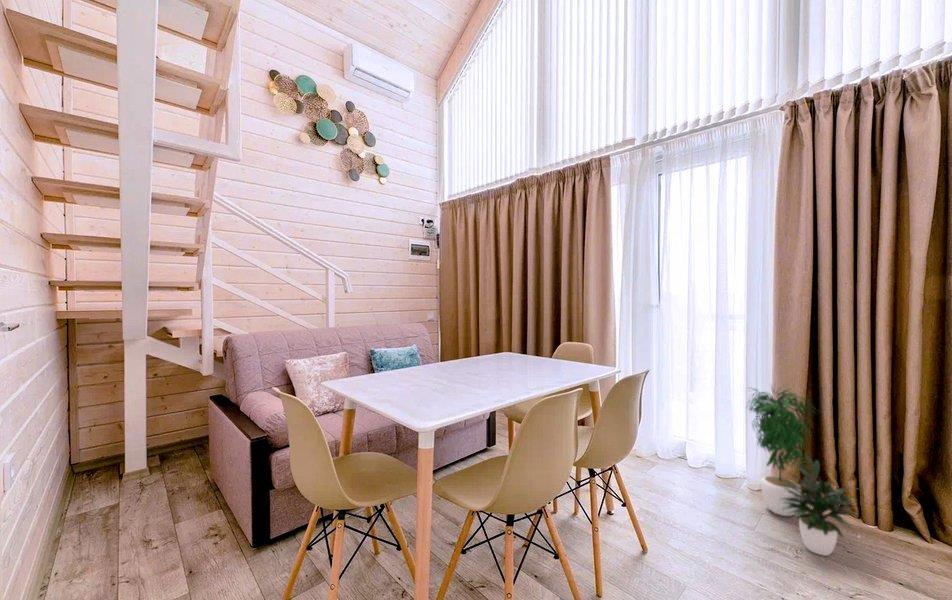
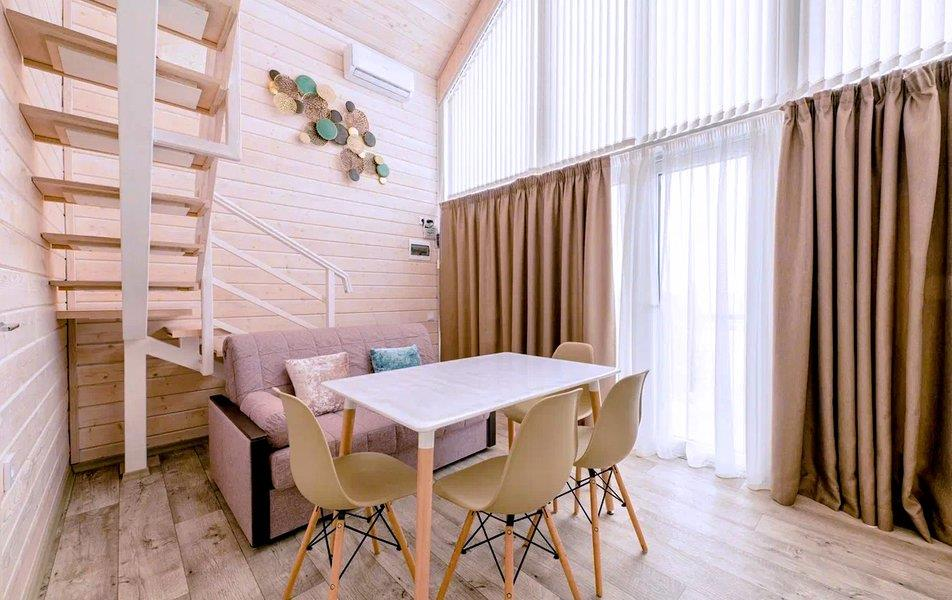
- potted plant [745,379,858,557]
